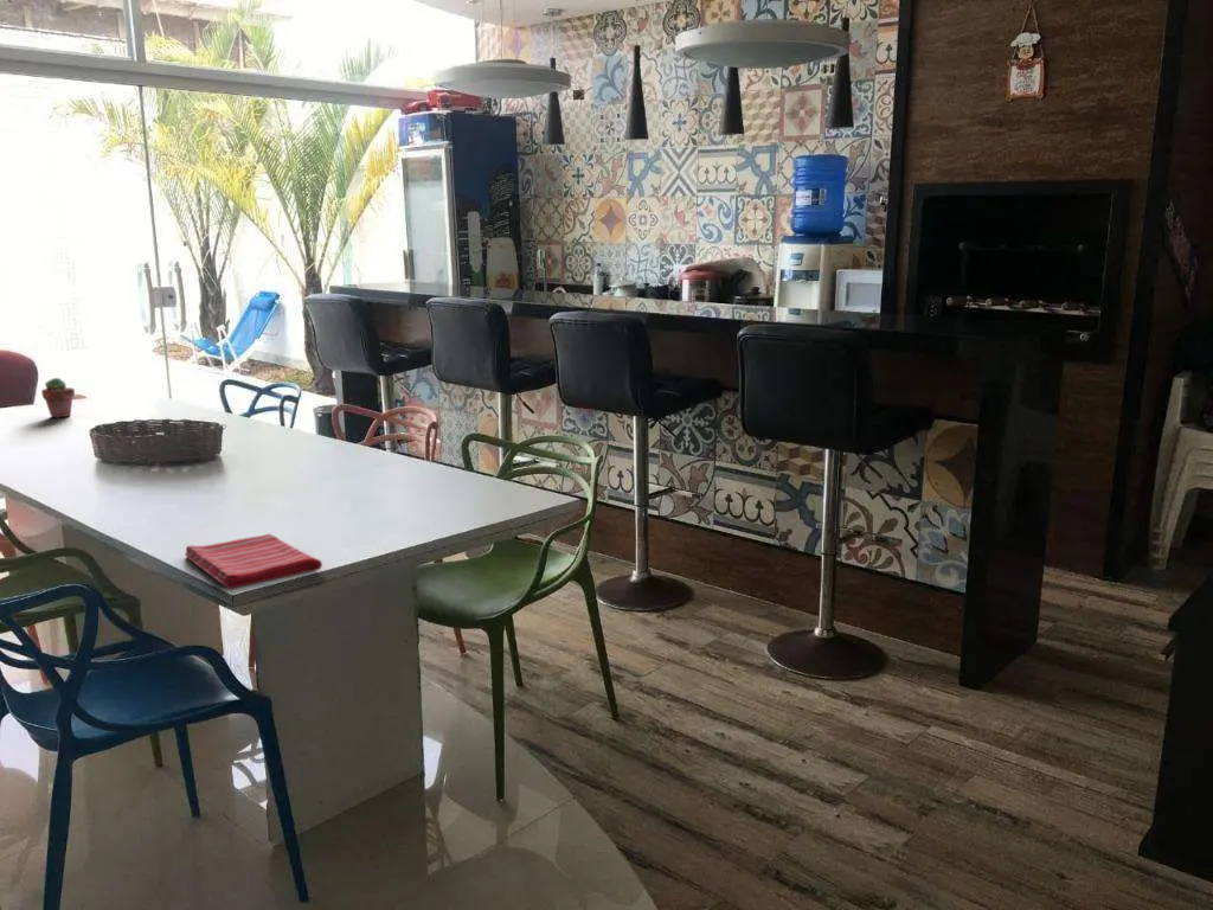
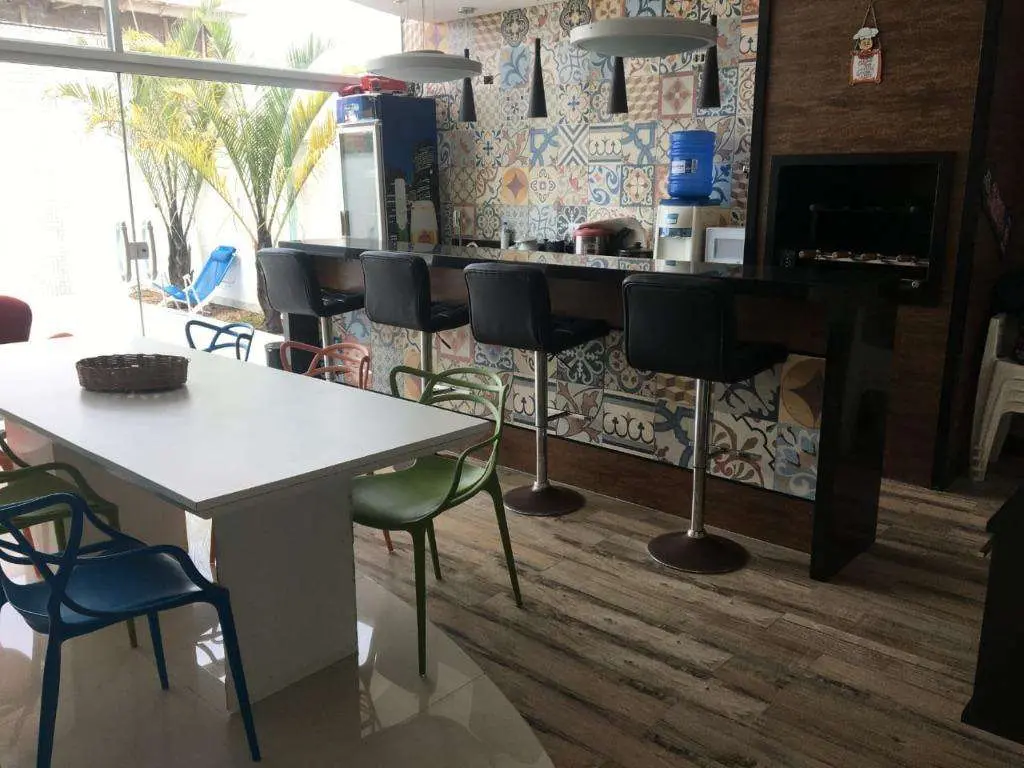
- potted succulent [40,377,76,418]
- dish towel [184,533,323,590]
